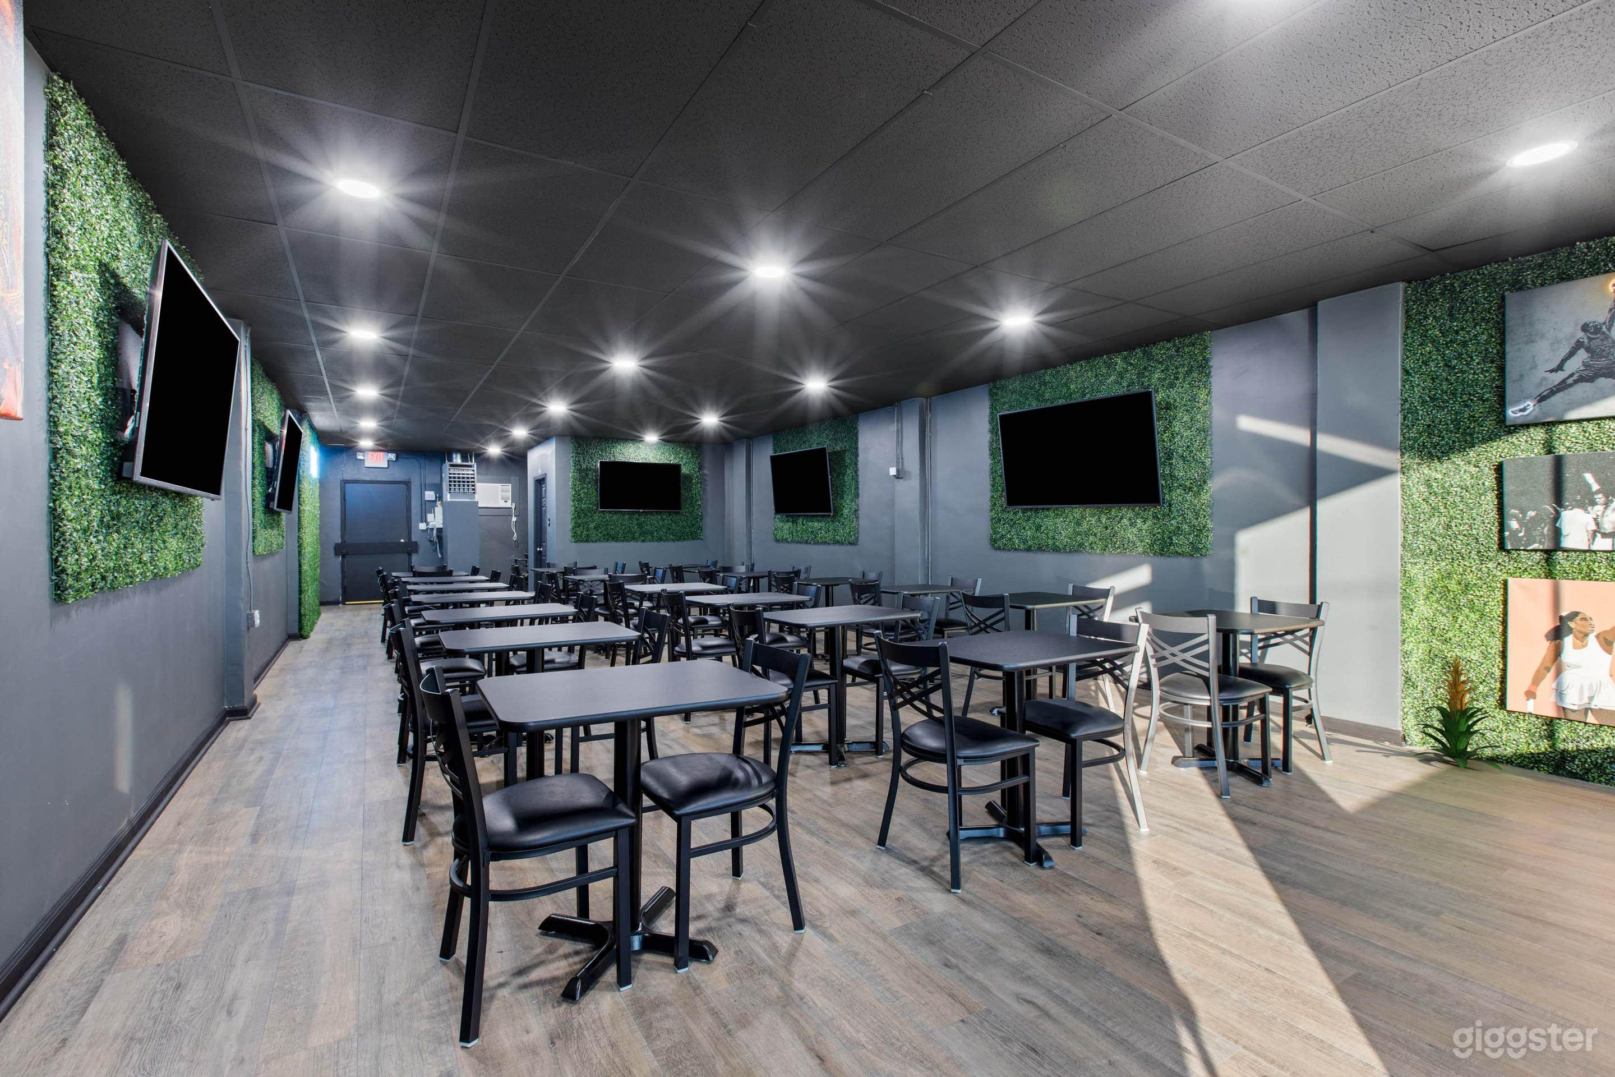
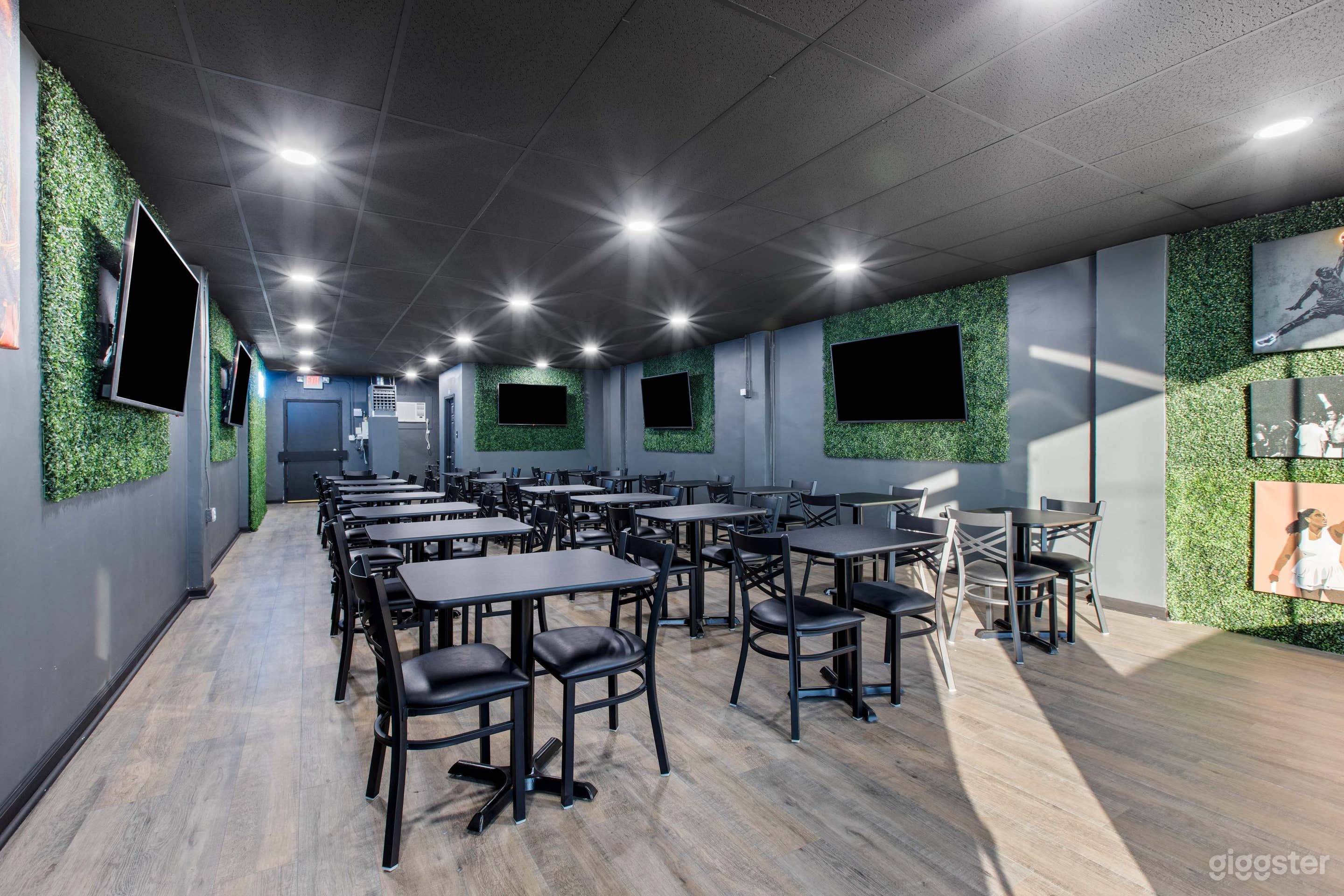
- indoor plant [1413,653,1503,772]
